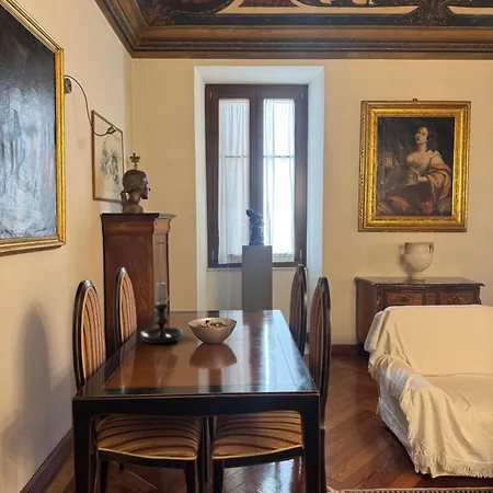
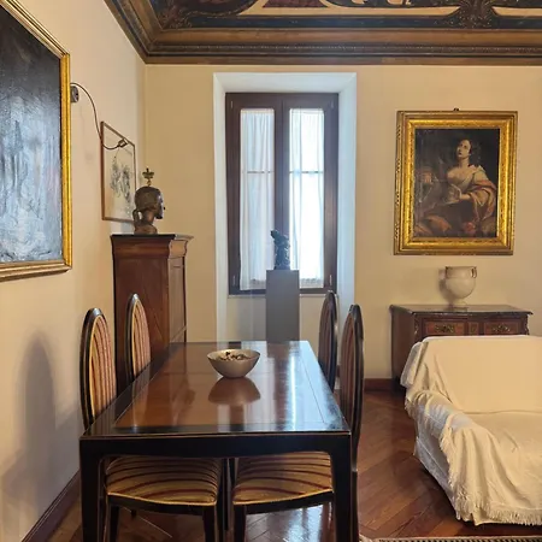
- candle holder [139,278,184,344]
